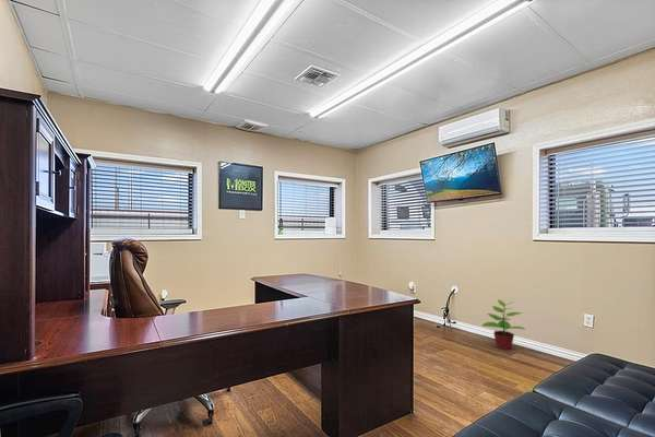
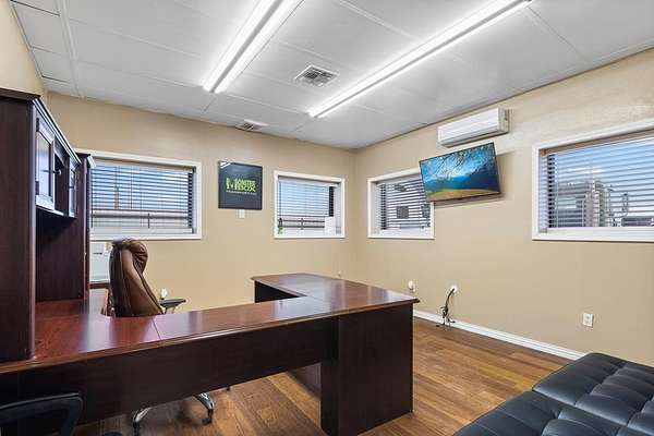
- potted plant [481,298,526,351]
